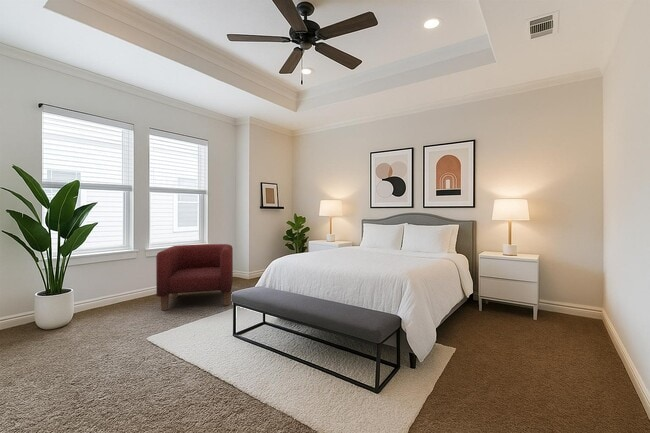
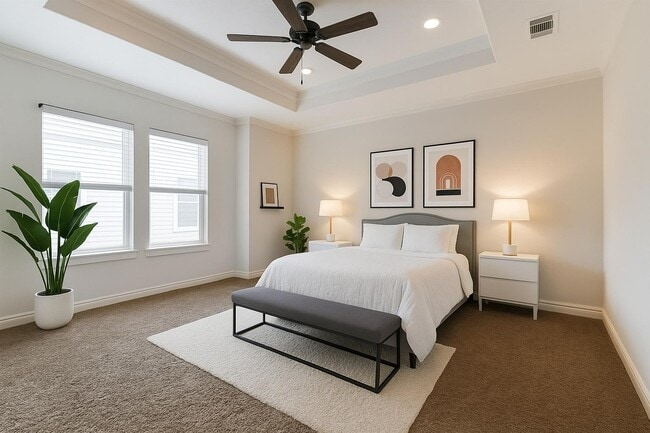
- armchair [155,243,234,311]
